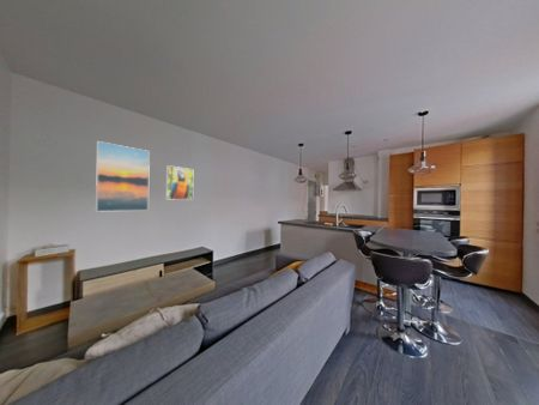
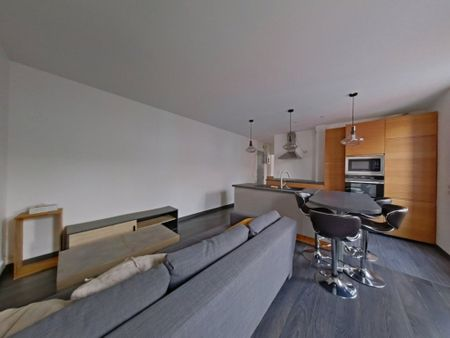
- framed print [165,164,194,201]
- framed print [95,140,151,212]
